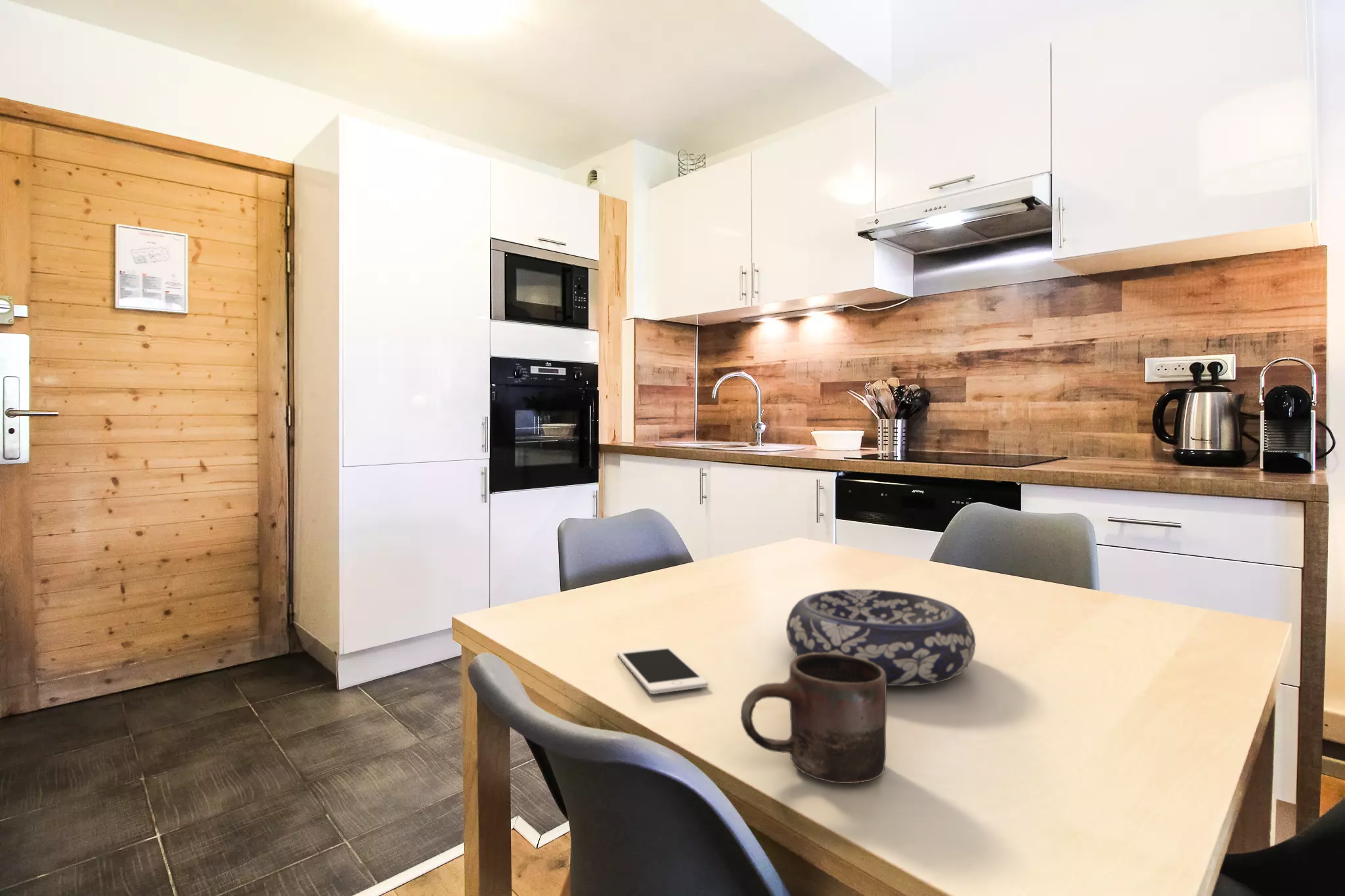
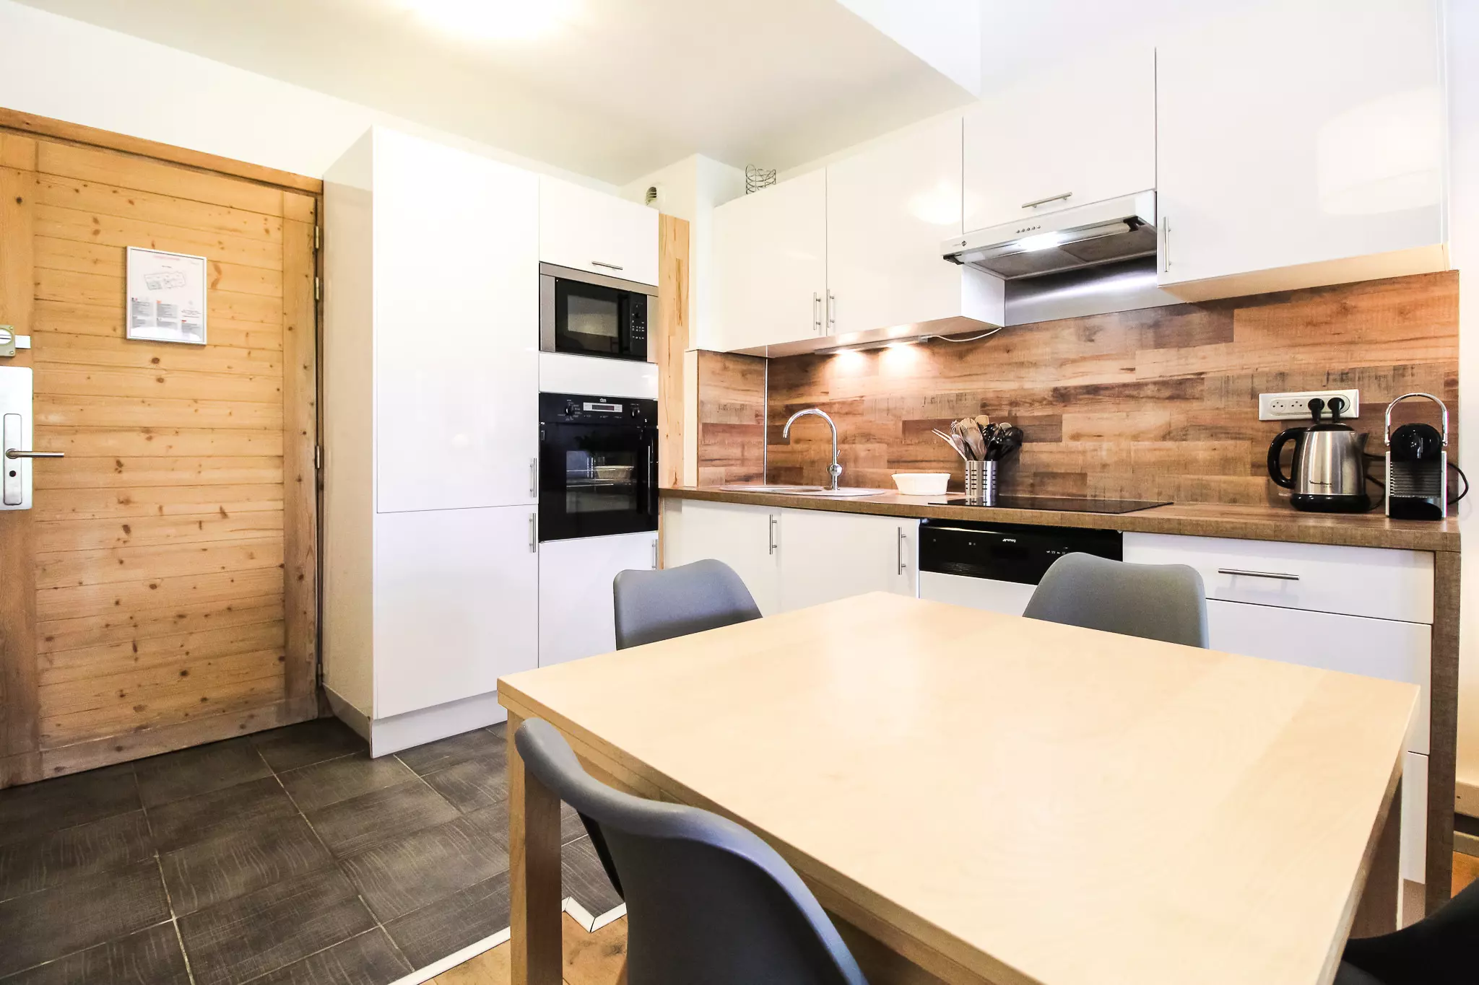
- decorative bowl [785,589,976,687]
- mug [740,652,887,784]
- cell phone [617,645,709,694]
